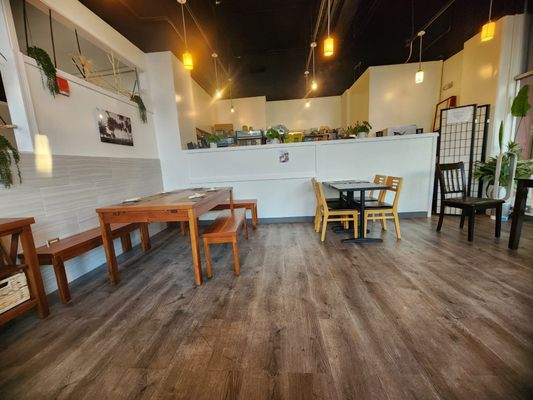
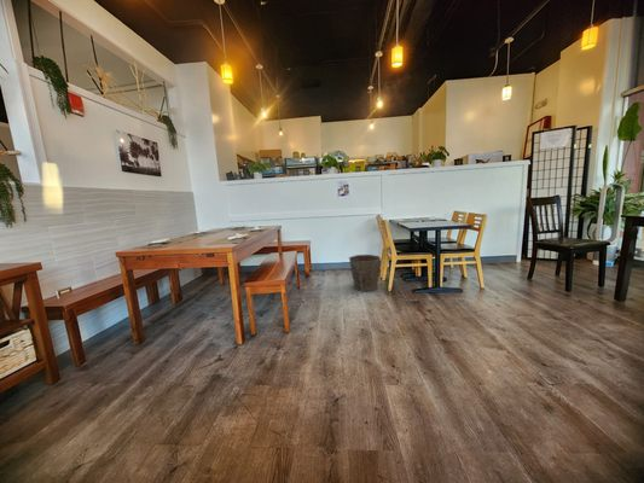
+ waste bin [348,254,382,292]
